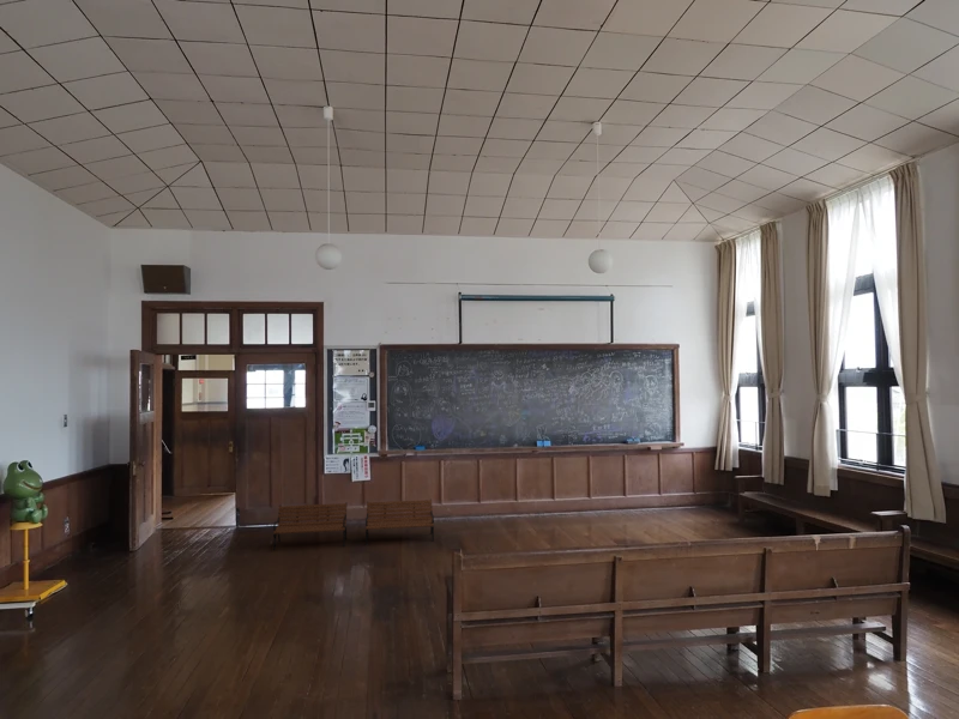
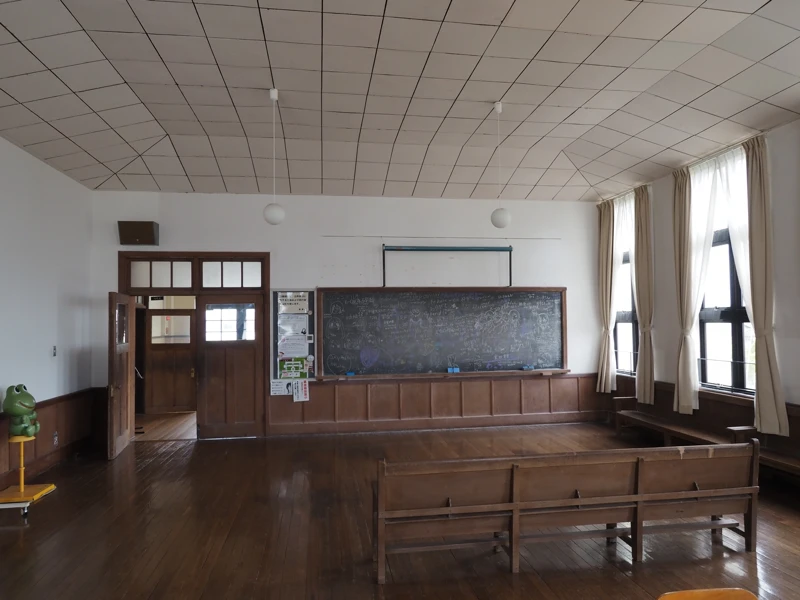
- bench [272,499,435,551]
